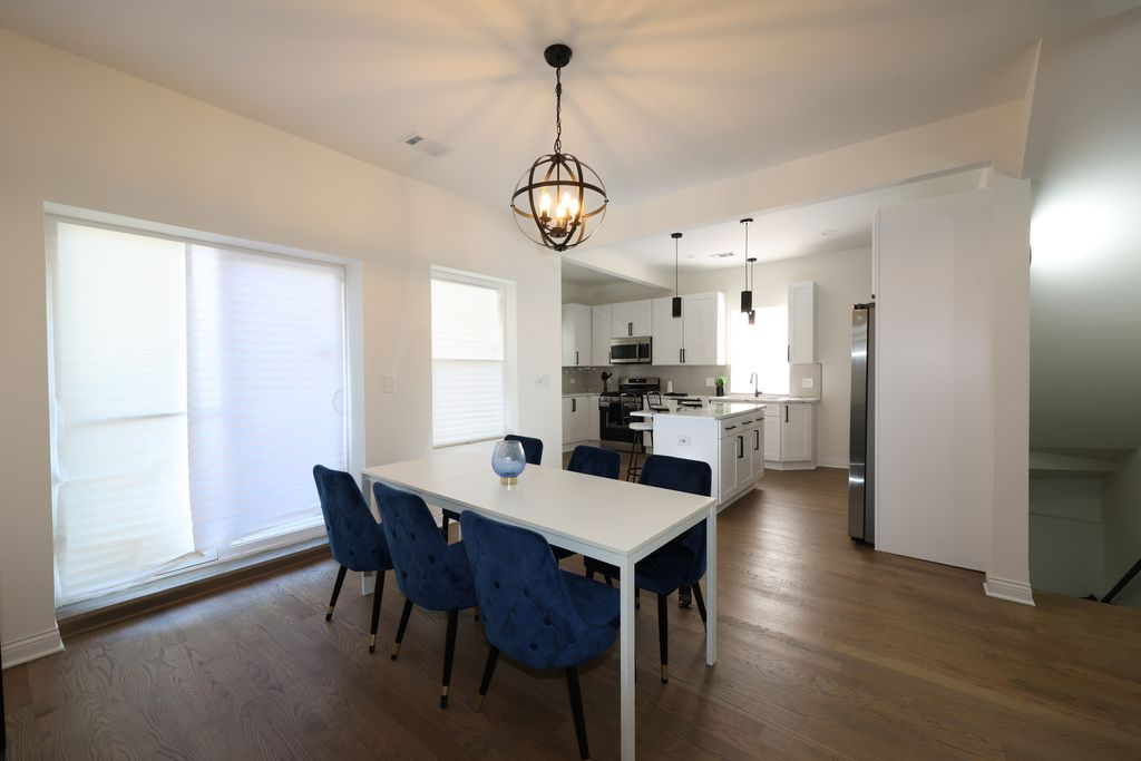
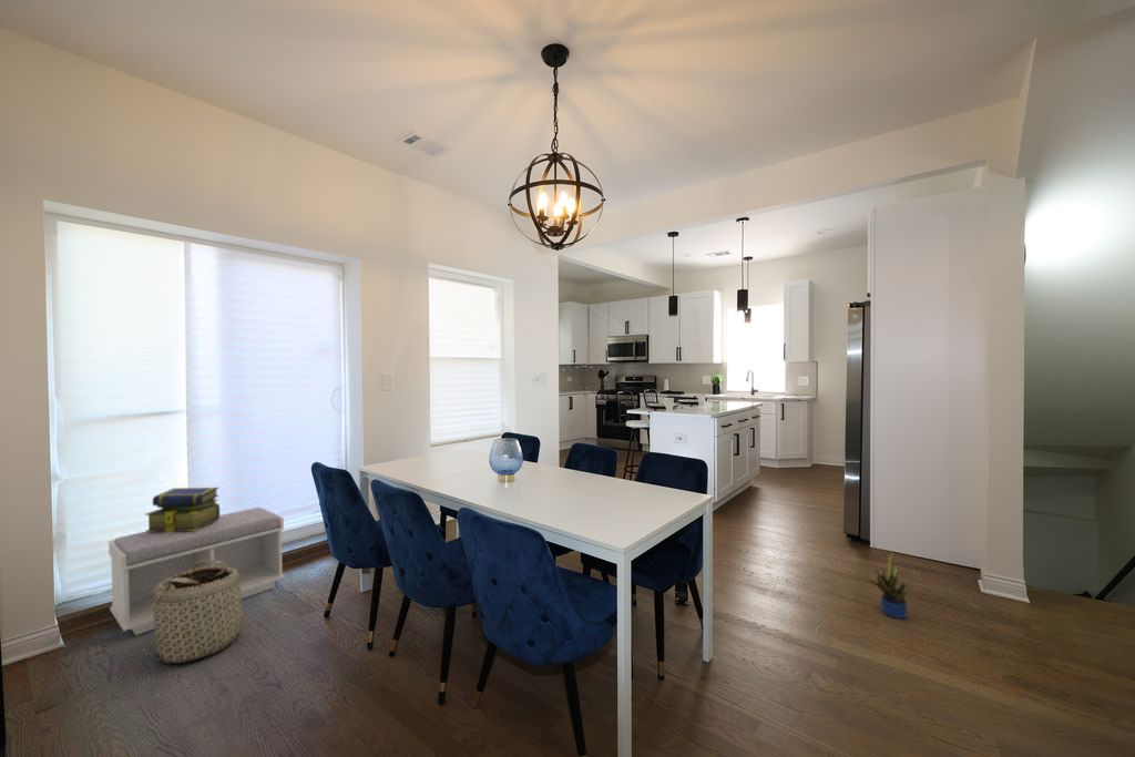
+ basket [144,560,257,665]
+ stack of books [144,487,221,533]
+ potted plant [868,550,912,620]
+ bench [108,507,286,636]
